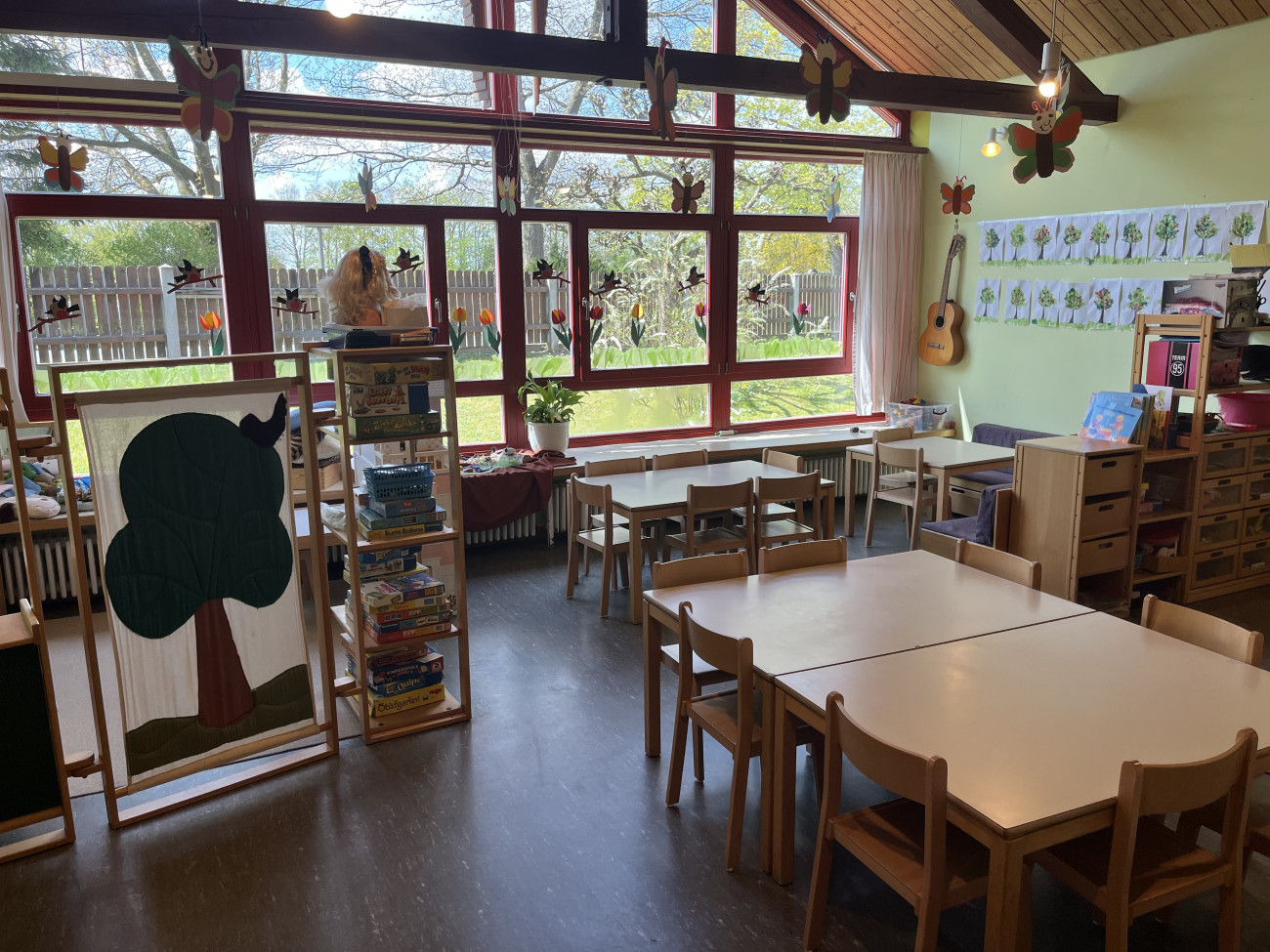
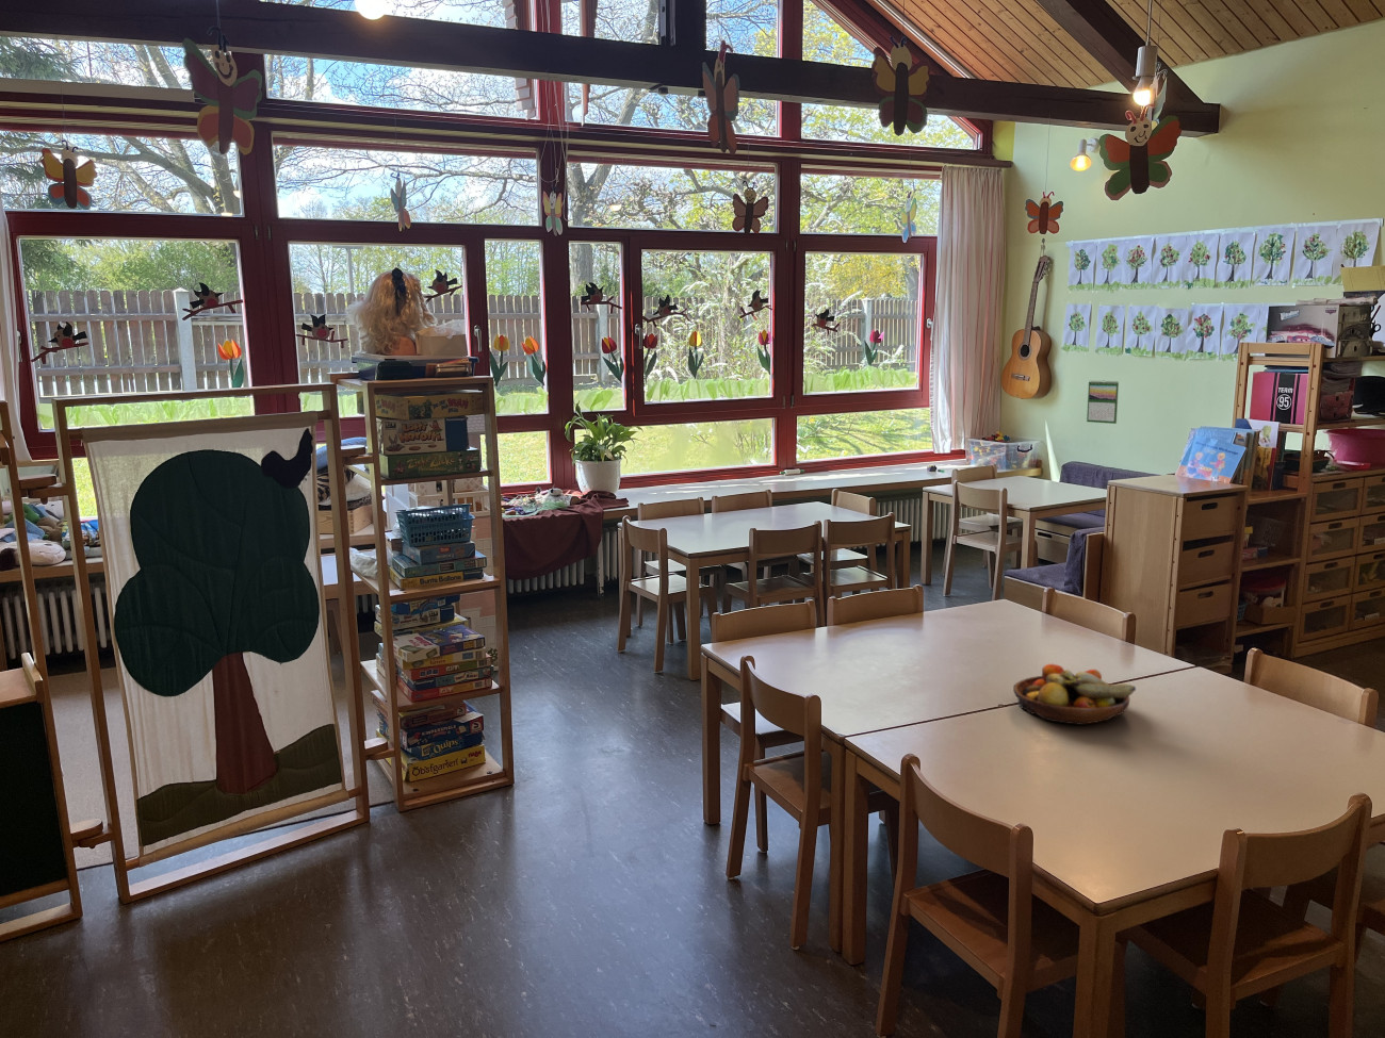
+ calendar [1085,379,1120,425]
+ fruit bowl [1012,663,1136,726]
